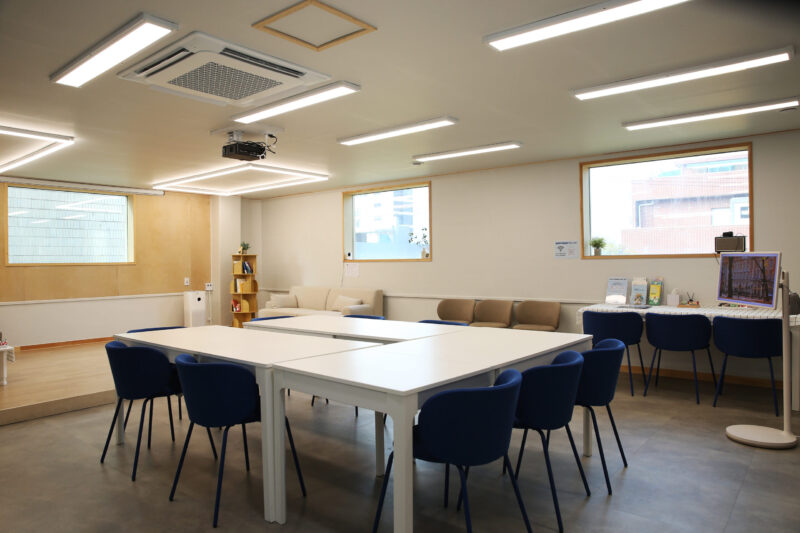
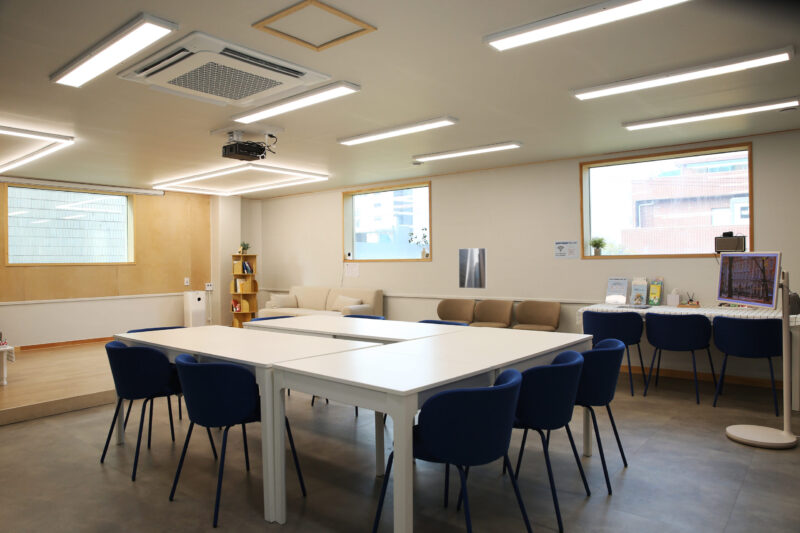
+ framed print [458,247,488,290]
